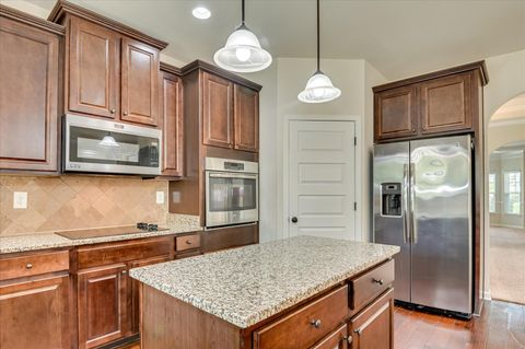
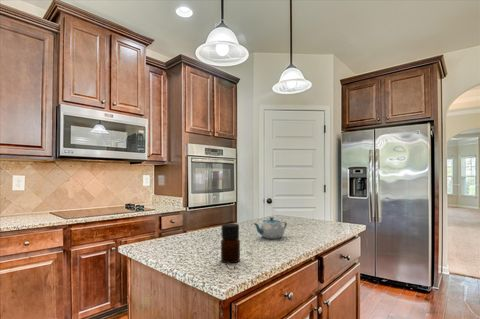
+ bottle [220,222,241,264]
+ chinaware [252,216,288,240]
